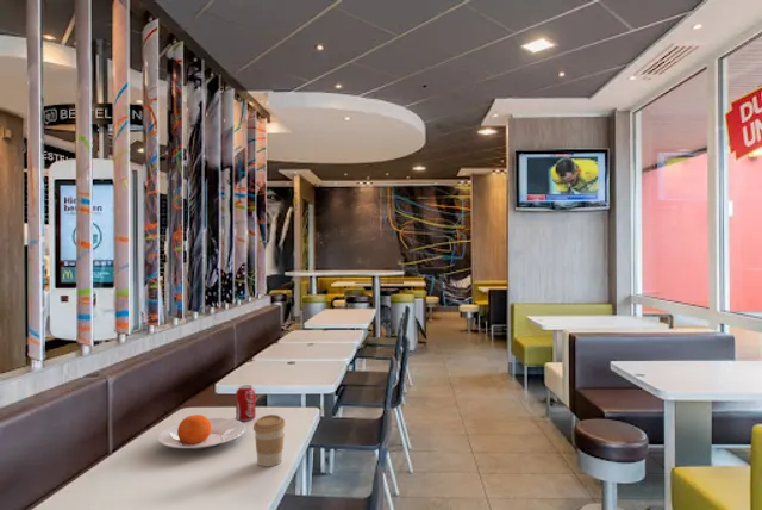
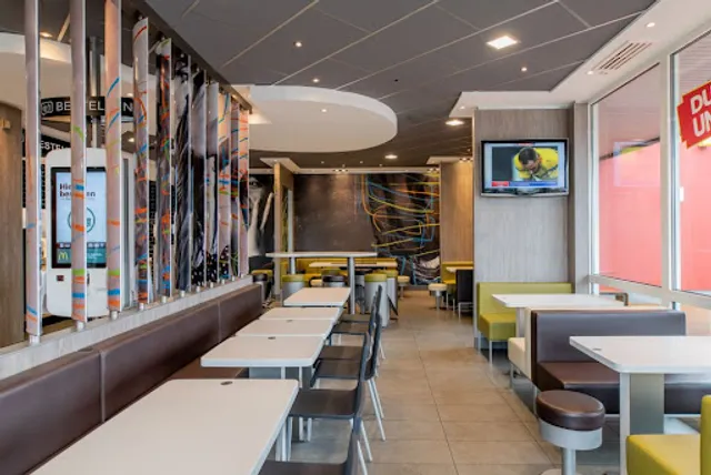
- beverage can [235,384,257,422]
- plate [157,413,246,450]
- coffee cup [252,413,286,467]
